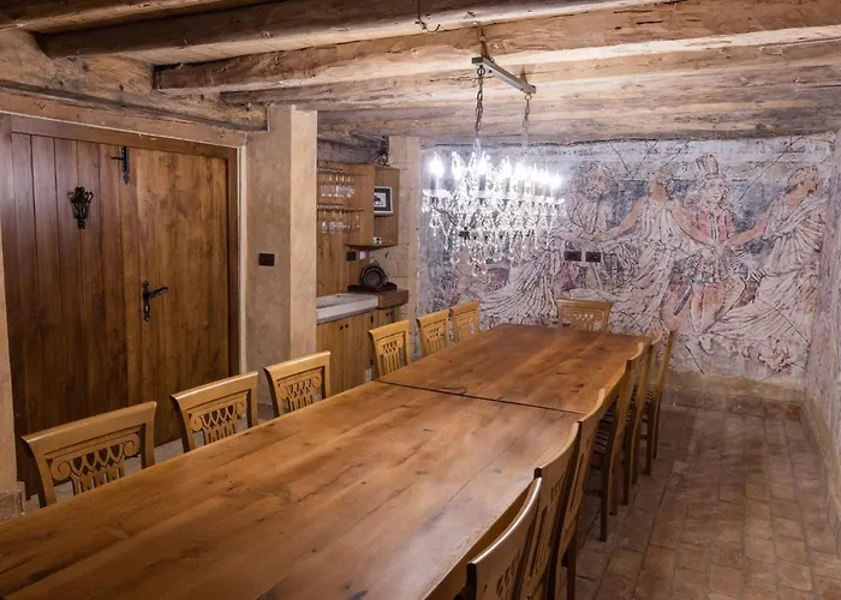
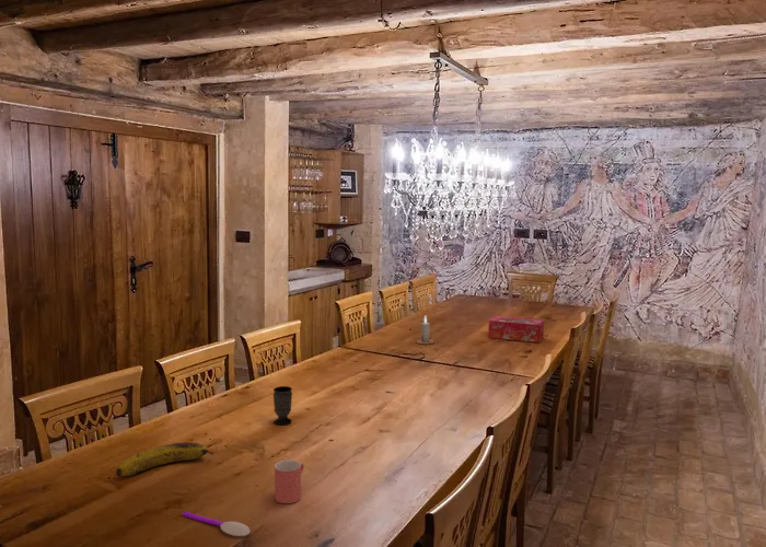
+ fruit [115,441,216,477]
+ cup [274,458,304,504]
+ candle [415,315,436,345]
+ spoon [182,511,252,537]
+ tissue box [487,315,545,344]
+ cup [272,385,293,426]
